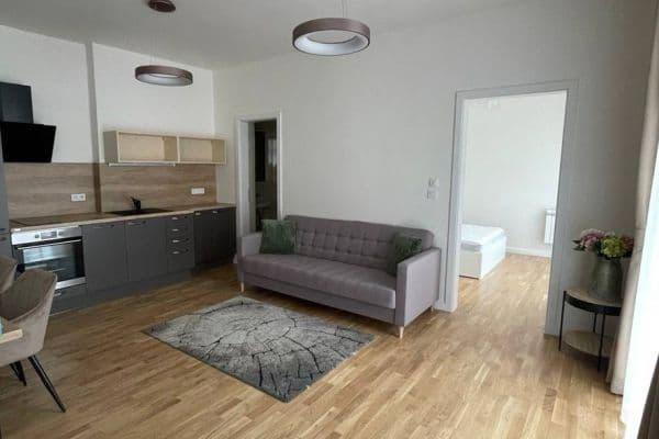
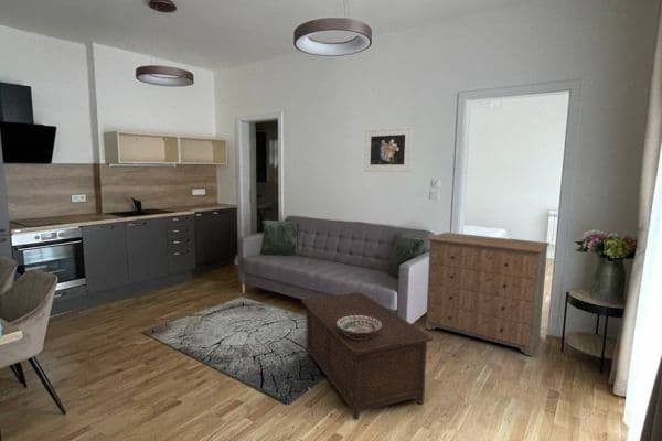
+ dresser [425,232,551,357]
+ cabinet [300,291,434,421]
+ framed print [363,126,414,173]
+ decorative bowl [337,315,382,338]
